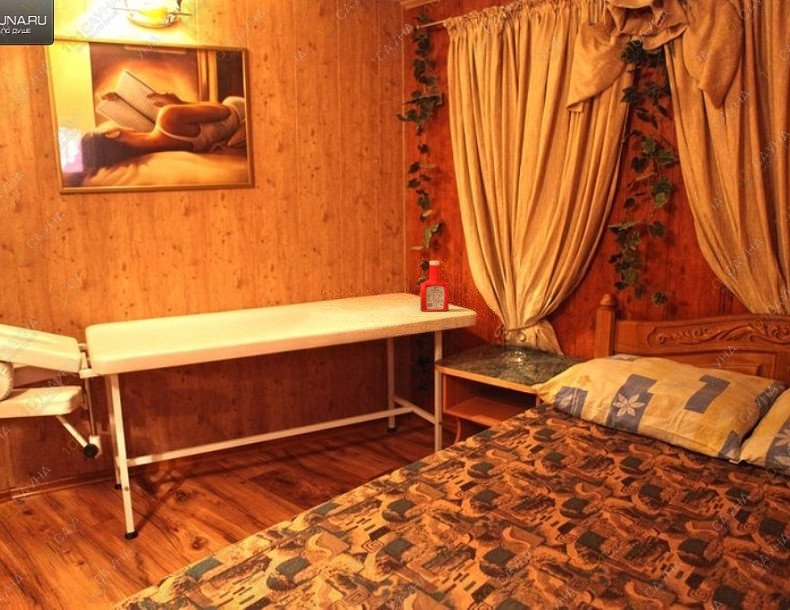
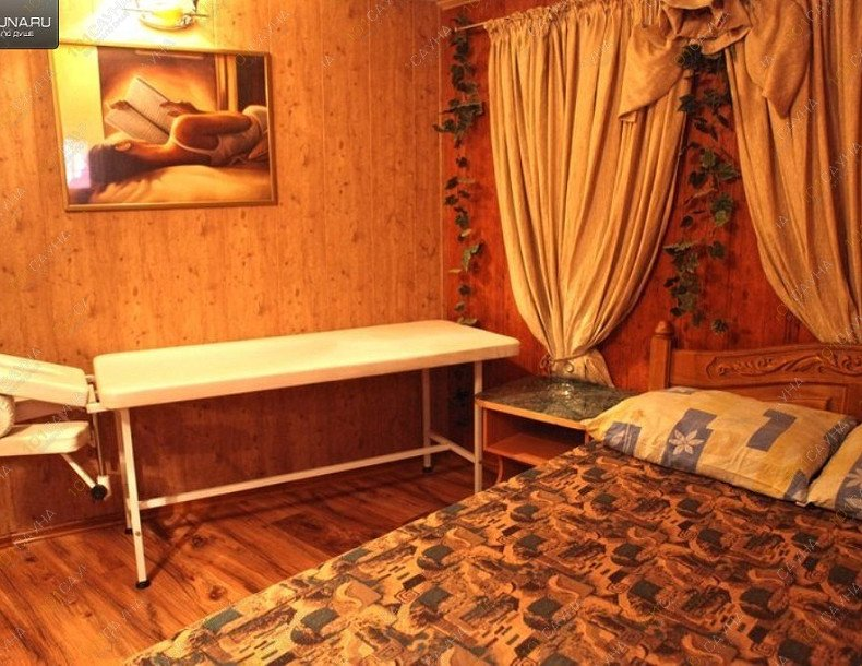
- soap bottle [419,260,450,313]
